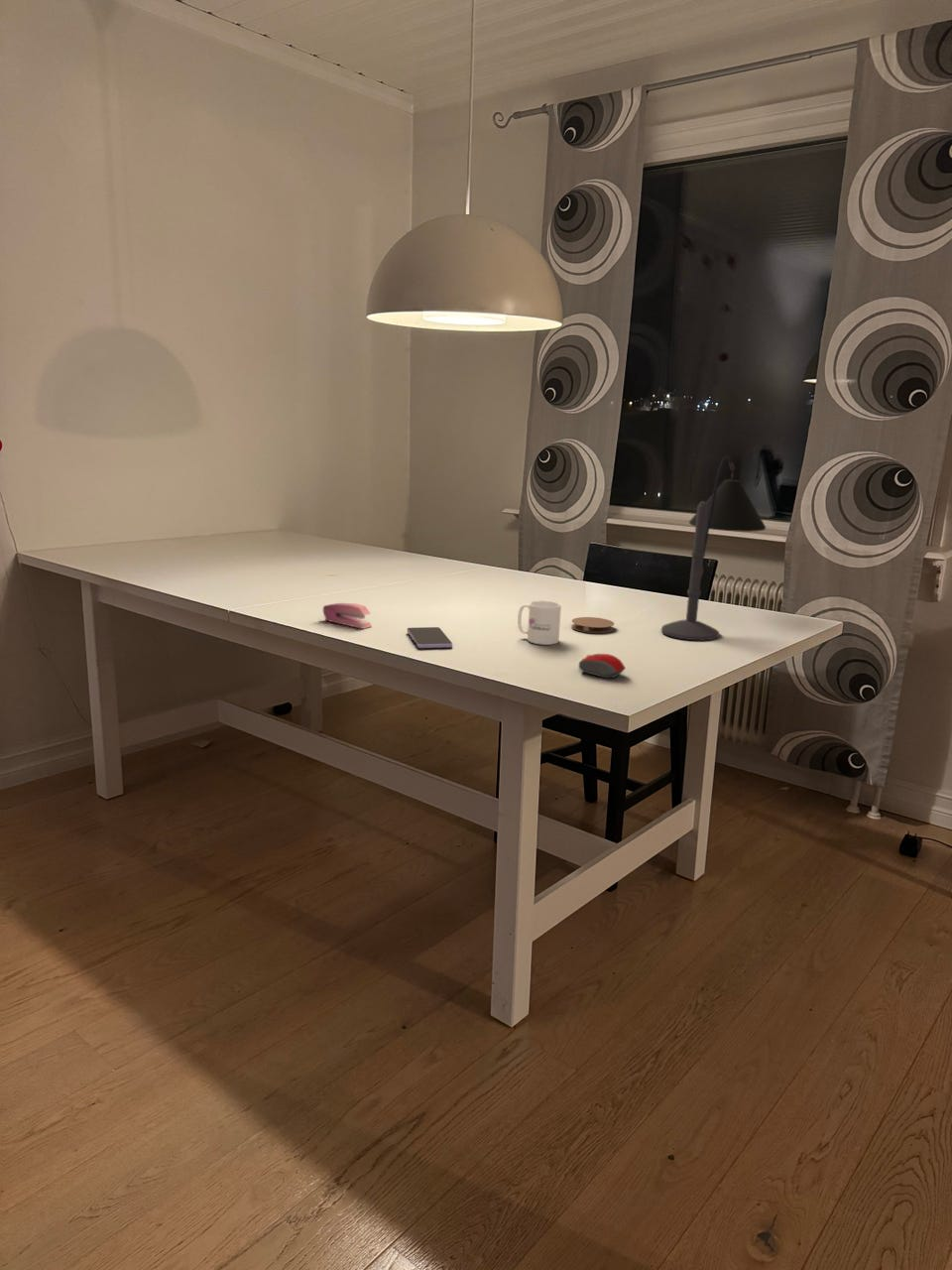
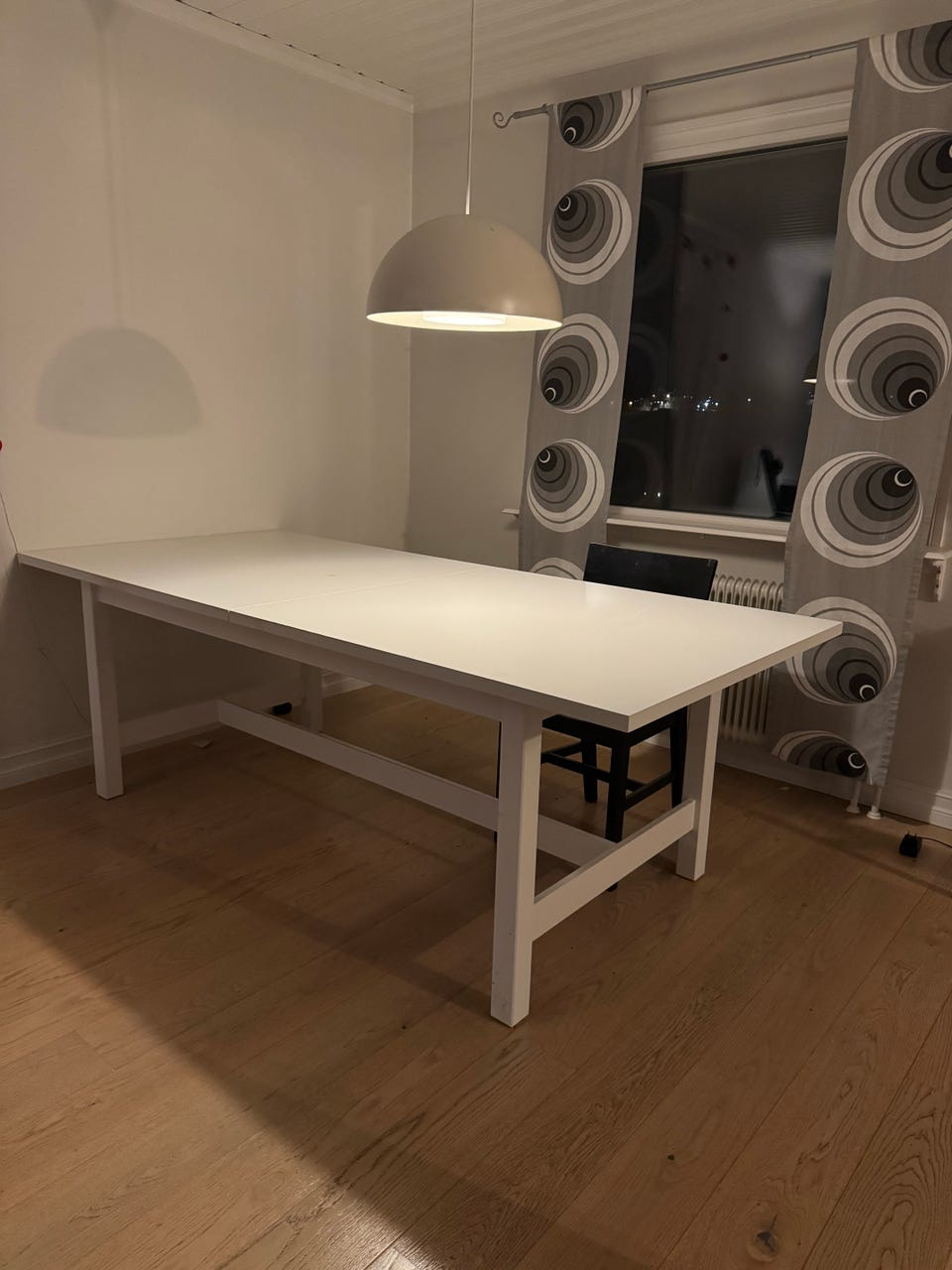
- coaster [570,616,616,634]
- mug [517,599,562,646]
- computer mouse [577,653,627,679]
- desk lamp [660,454,767,641]
- smartphone [407,626,453,649]
- stapler [322,602,373,630]
